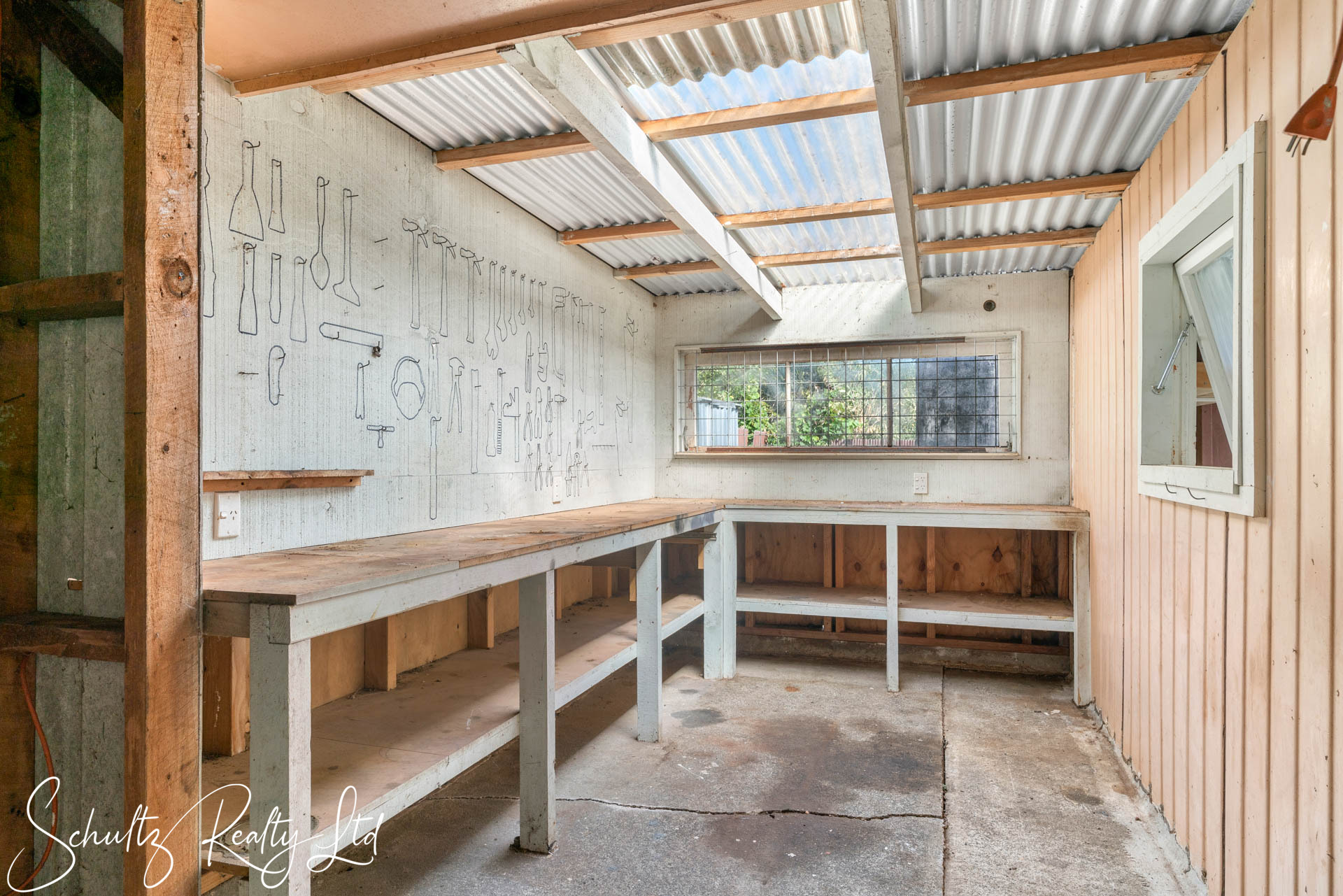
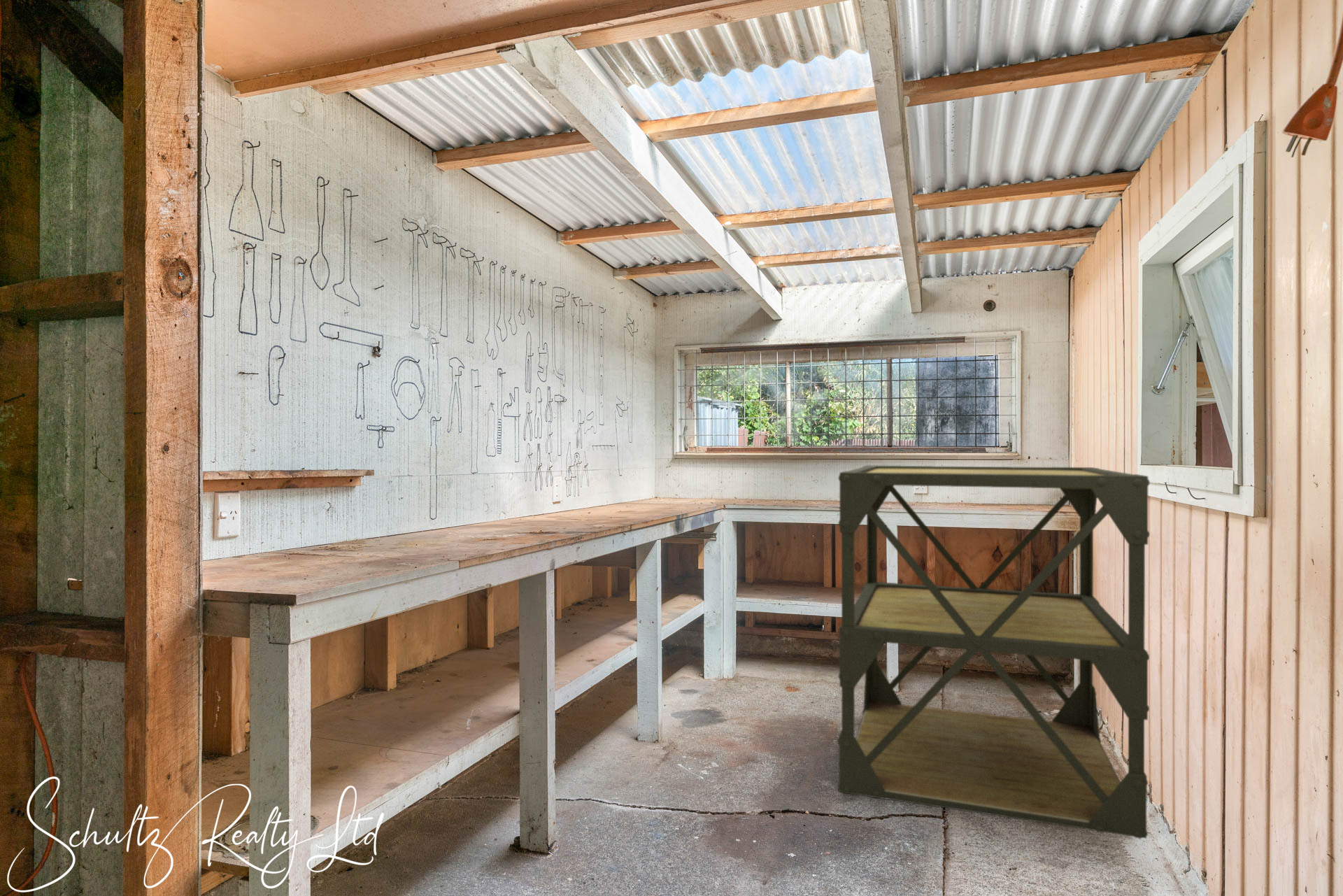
+ shelving unit [837,464,1151,839]
